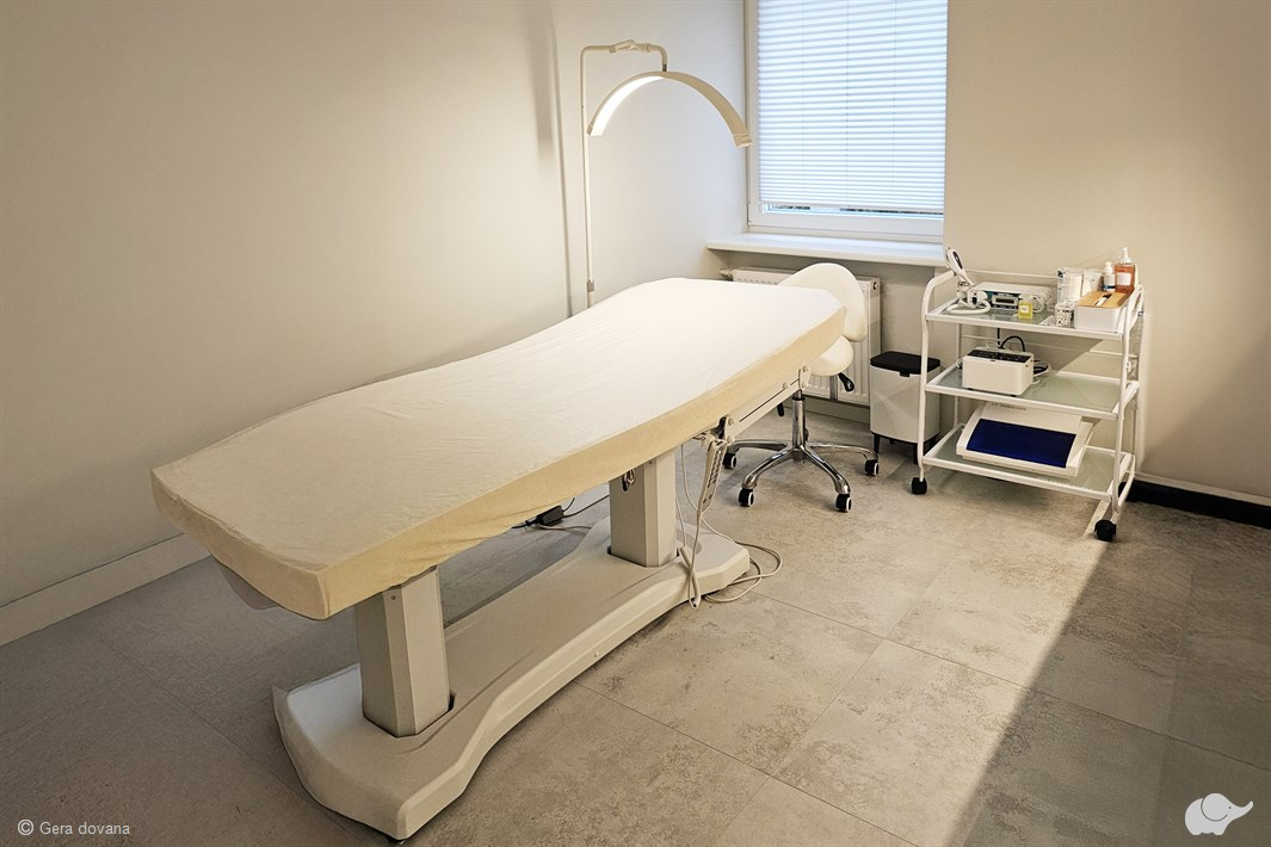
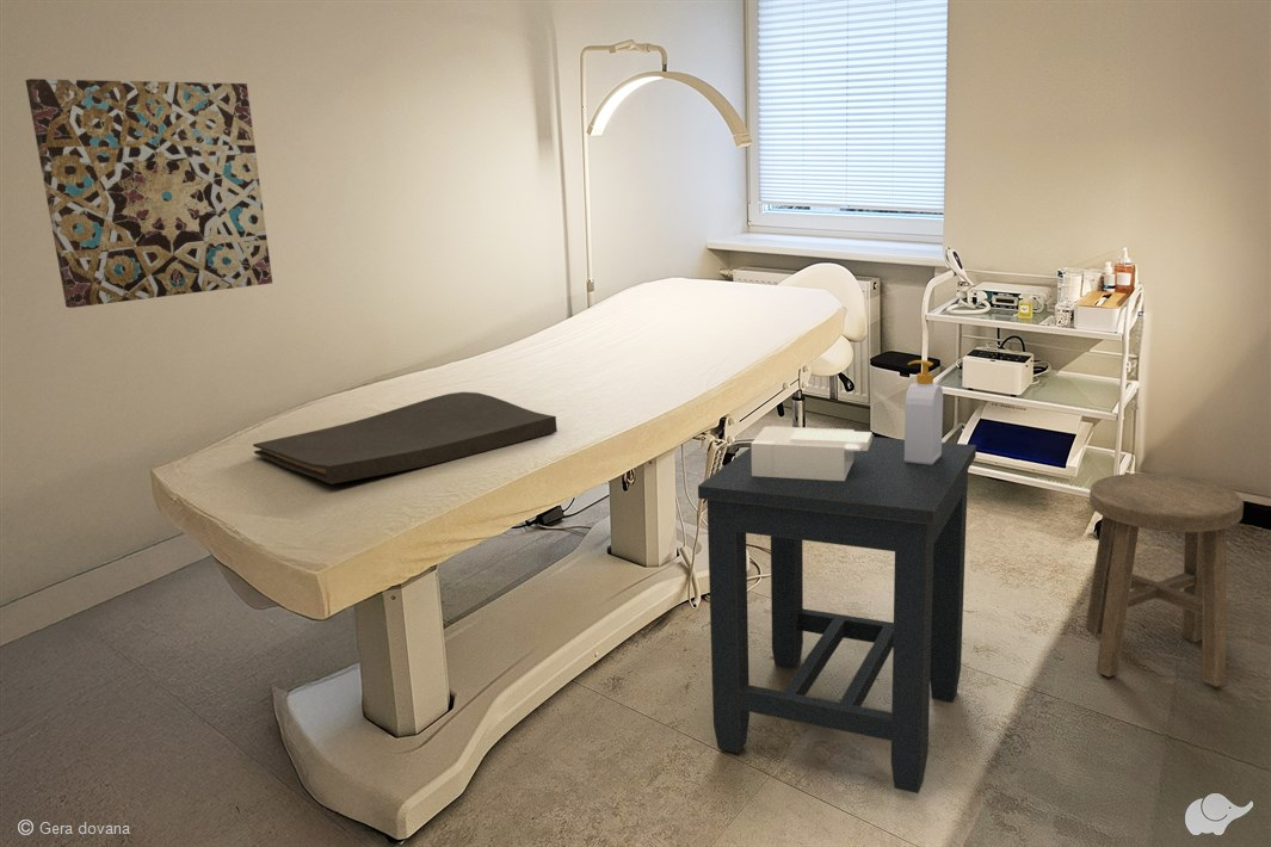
+ hand towel [252,391,559,486]
+ soap bottle [903,359,944,465]
+ tissue box [751,425,874,481]
+ stool [1085,472,1245,687]
+ side table [697,435,977,795]
+ wall art [25,78,273,309]
